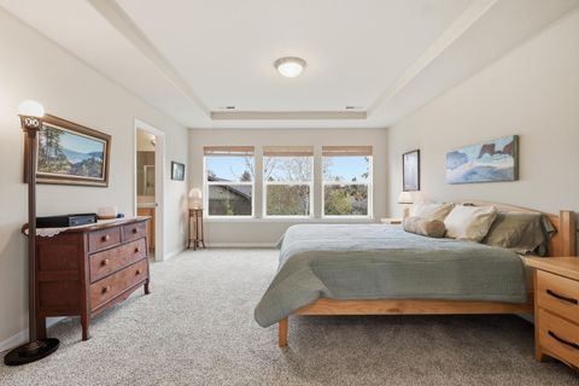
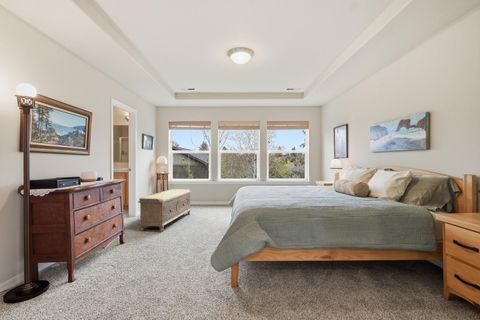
+ bench [137,188,192,233]
